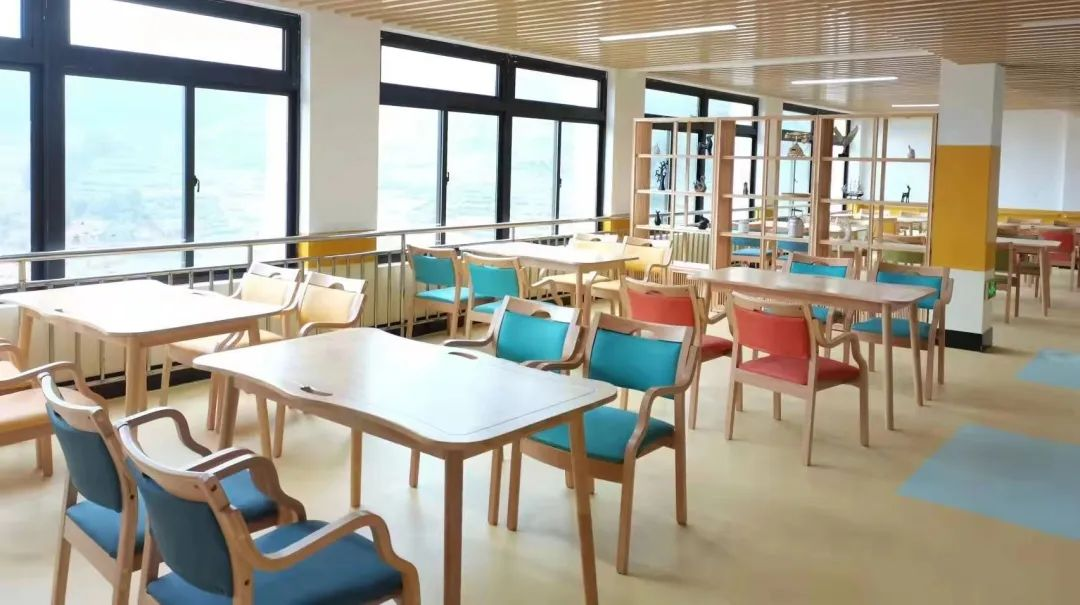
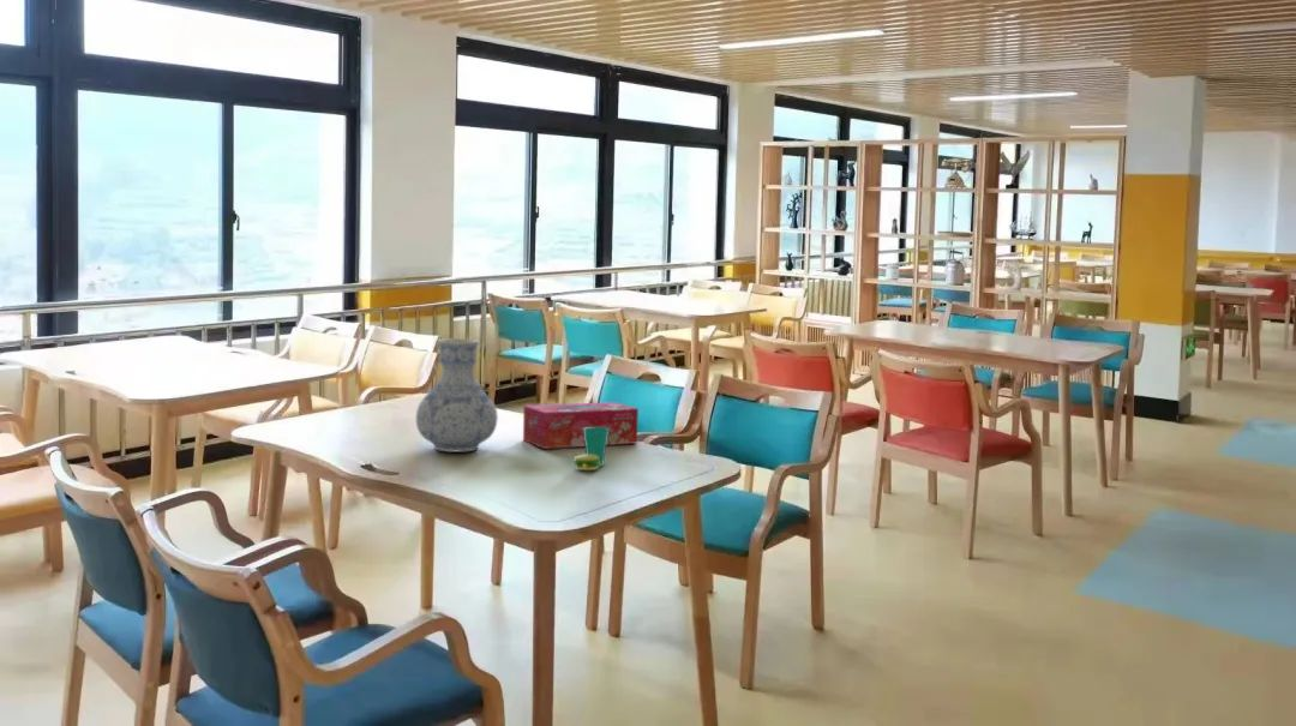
+ tissue box [522,401,640,450]
+ vase [415,337,499,454]
+ cup [572,427,608,472]
